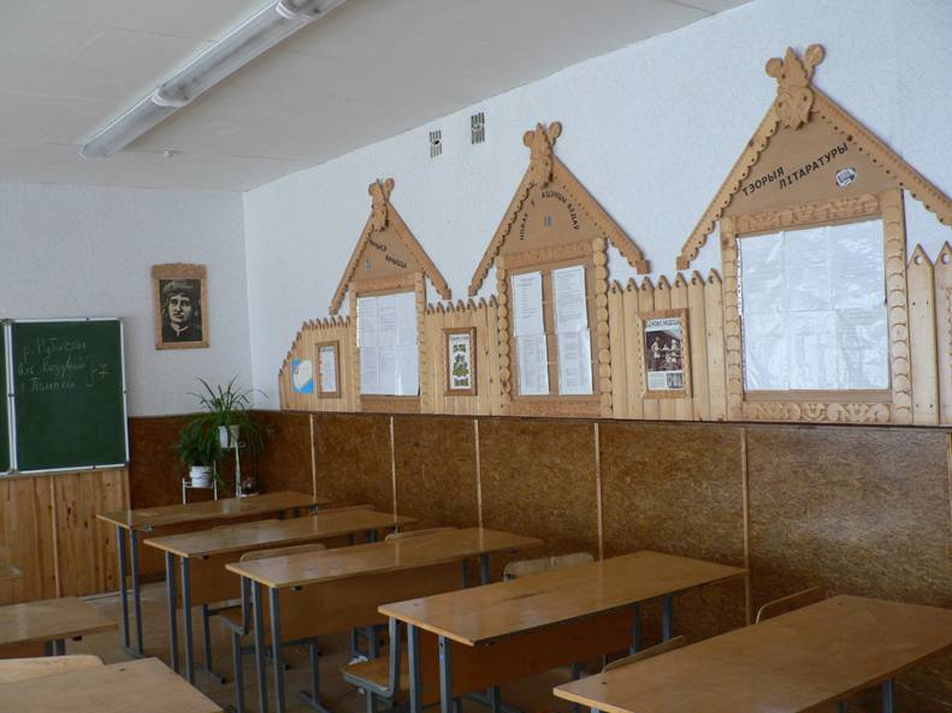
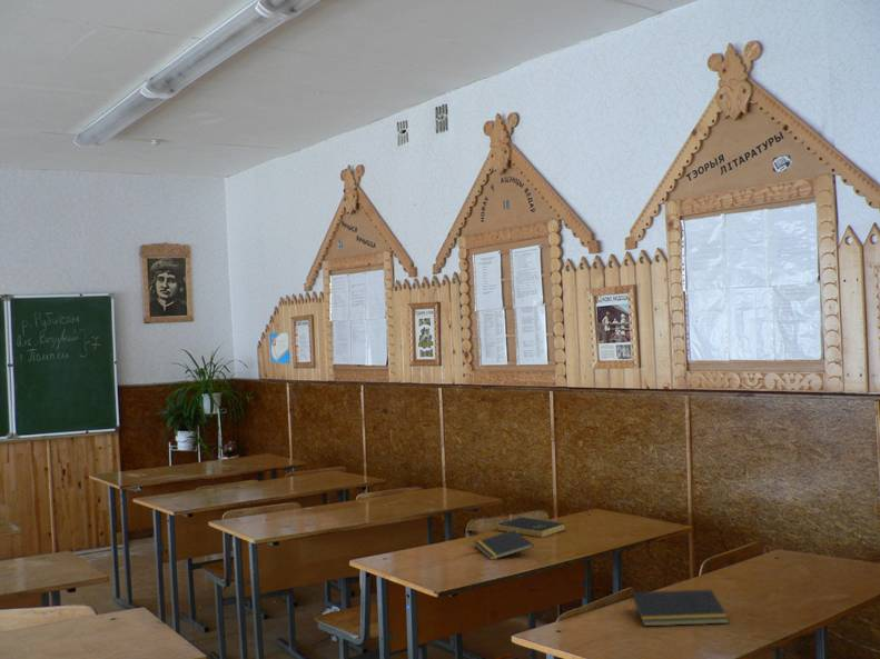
+ book [497,517,566,539]
+ notepad [474,530,535,561]
+ notepad [630,589,730,627]
